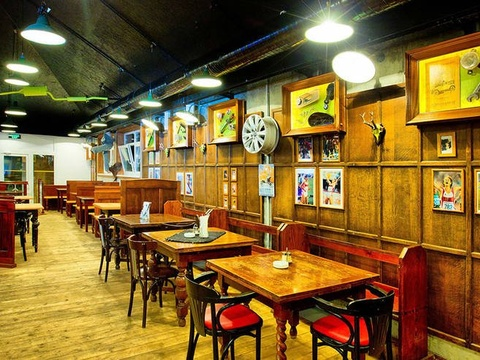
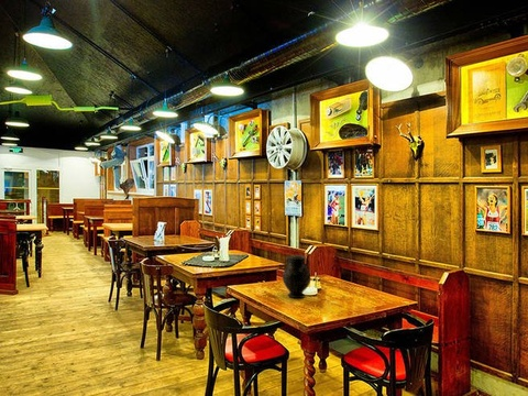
+ ewer [282,254,311,299]
